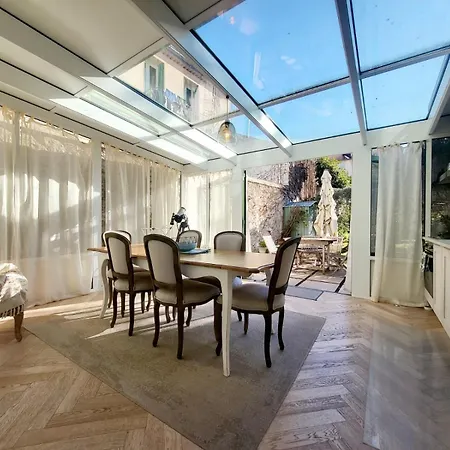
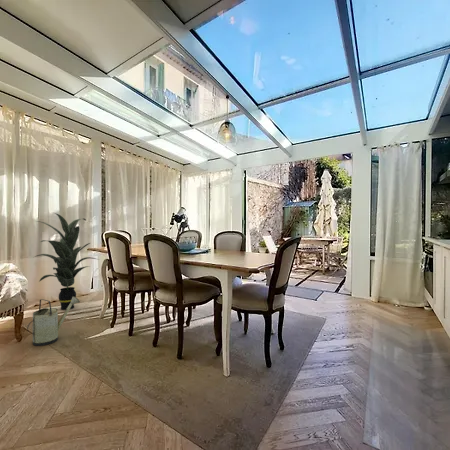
+ indoor plant [34,212,100,311]
+ watering can [26,296,81,347]
